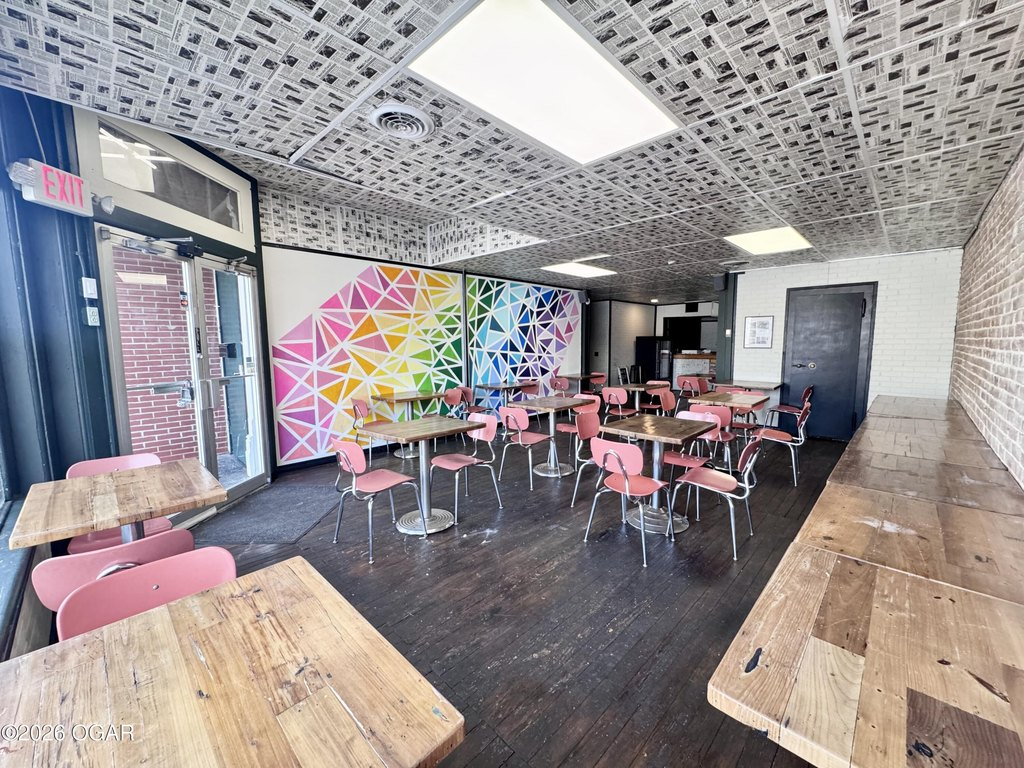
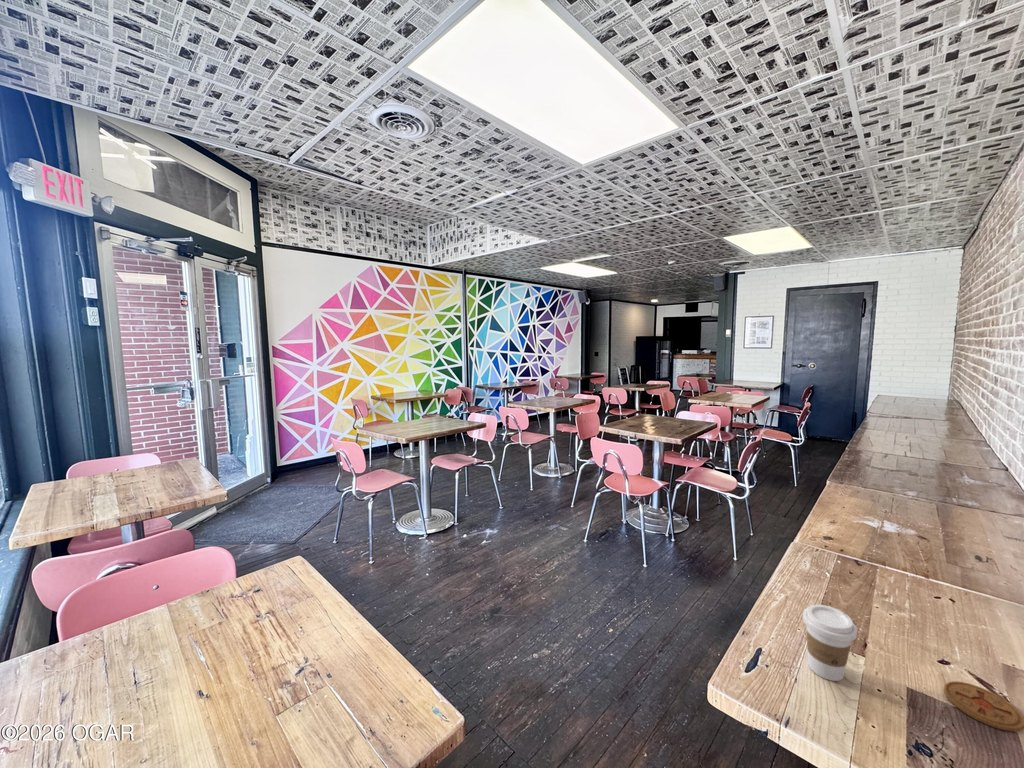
+ coaster [943,680,1024,732]
+ coffee cup [802,604,858,682]
